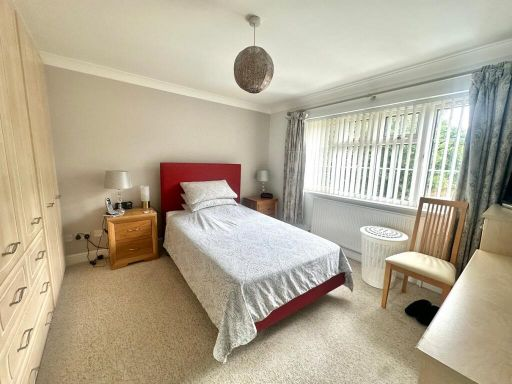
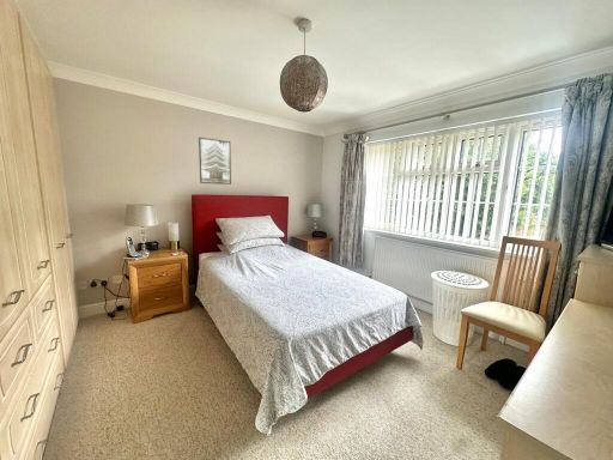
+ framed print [198,137,232,186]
